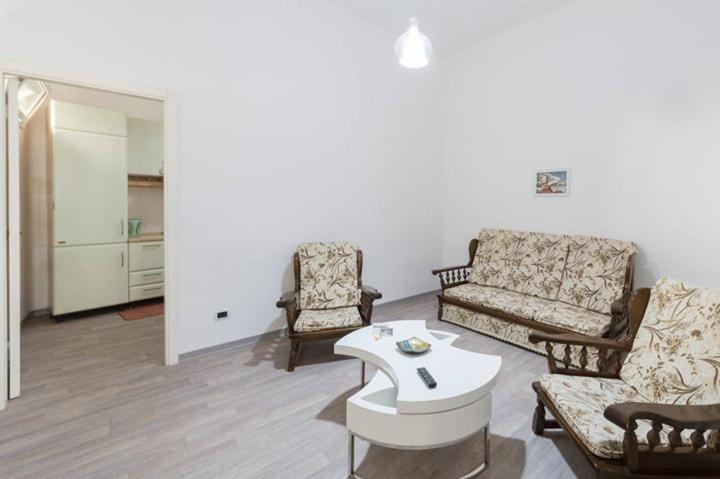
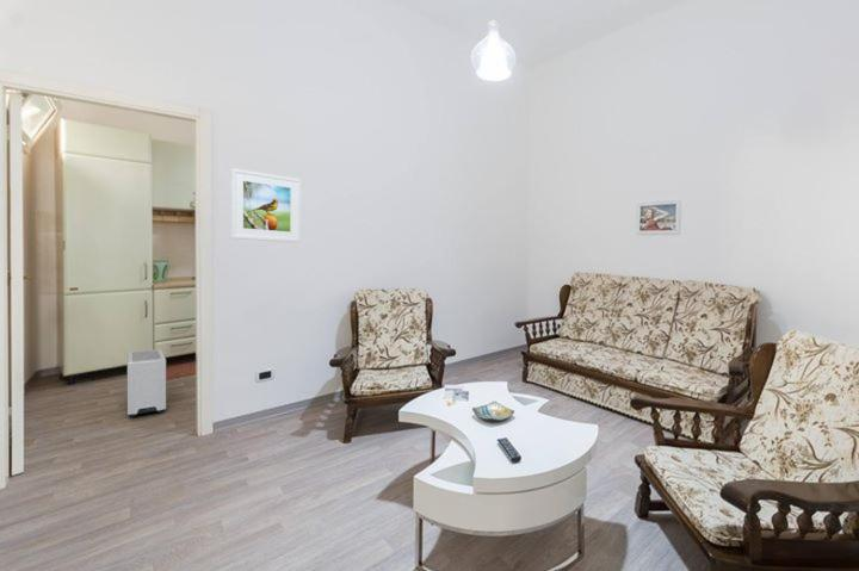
+ air purifier [126,348,167,417]
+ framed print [230,167,302,243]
